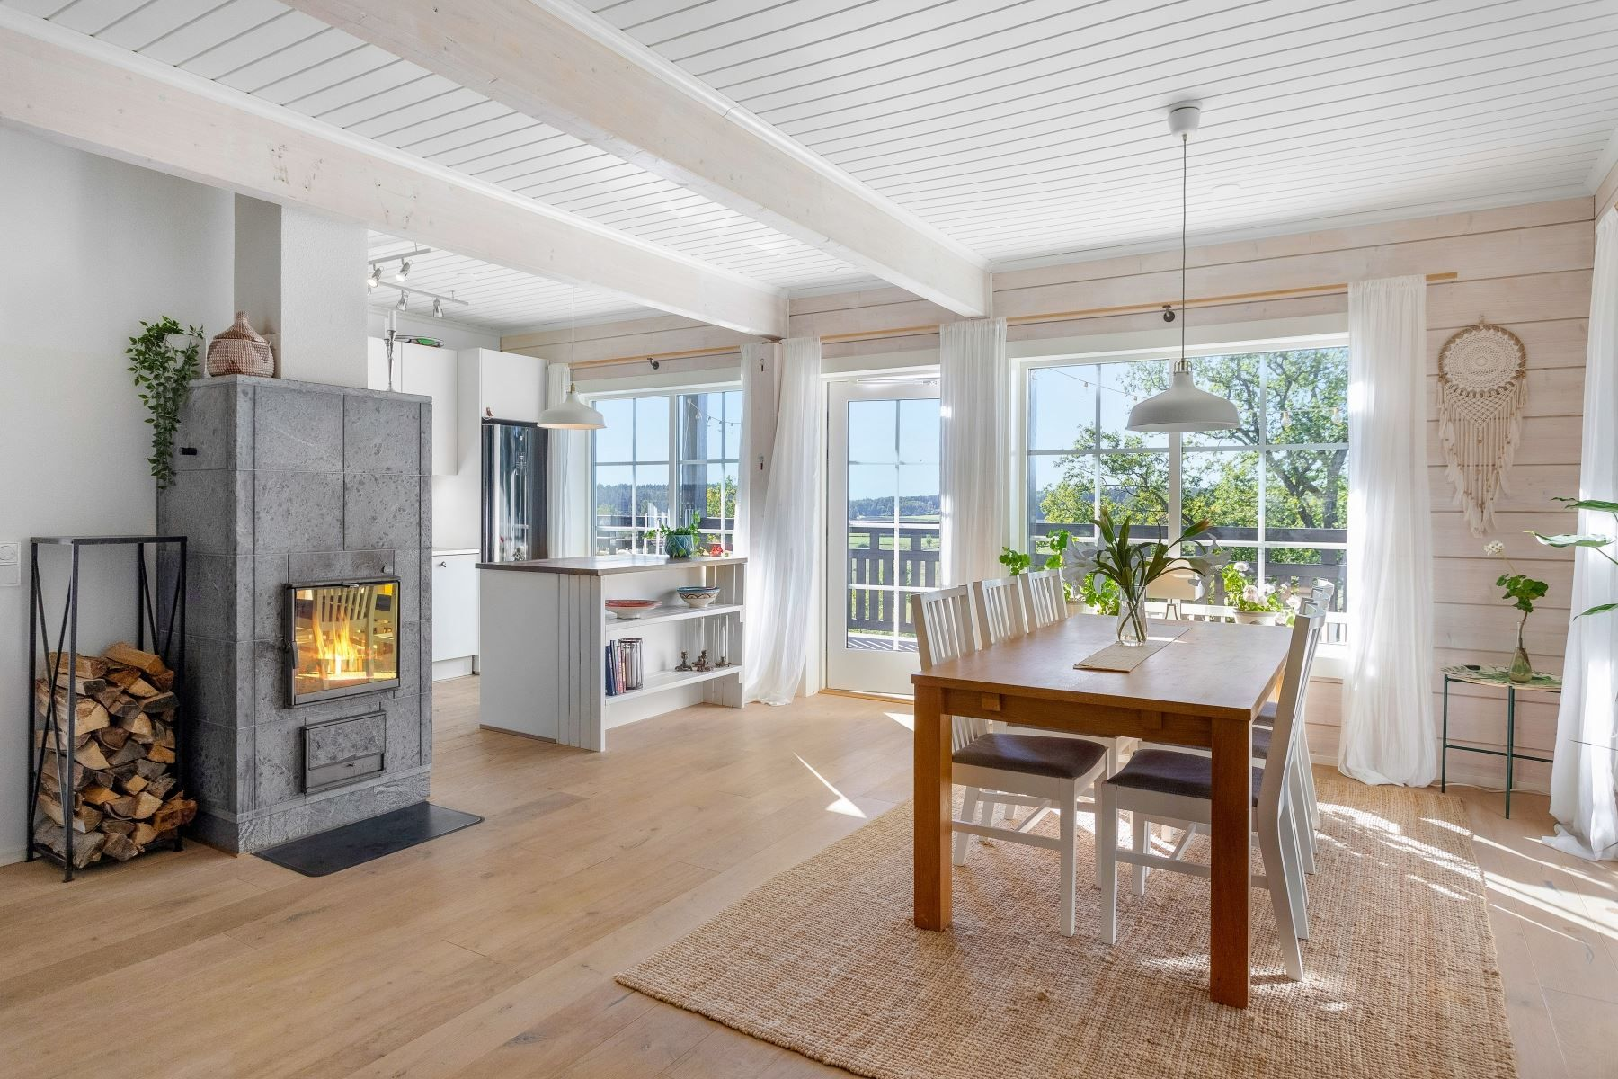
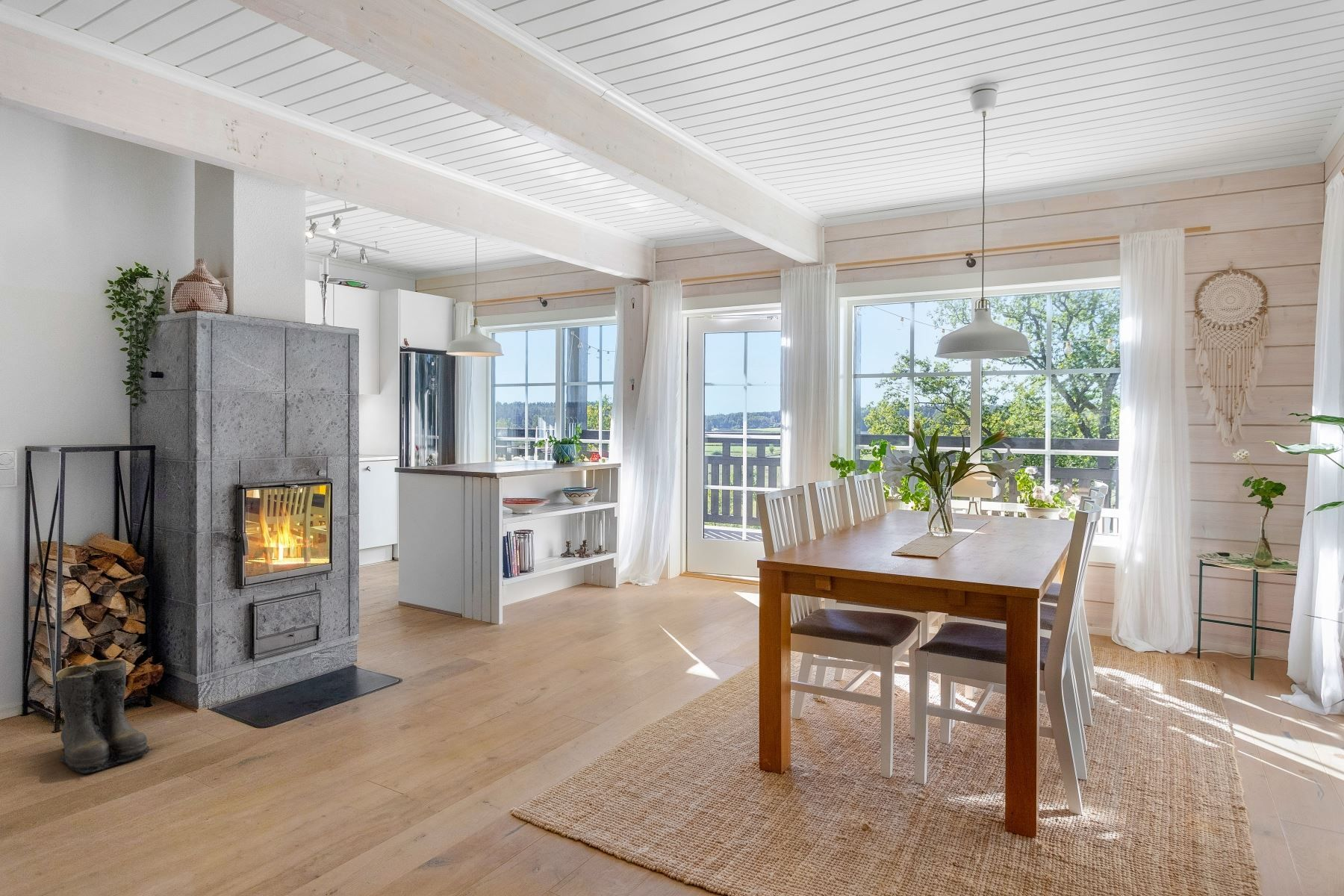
+ boots [53,659,155,774]
